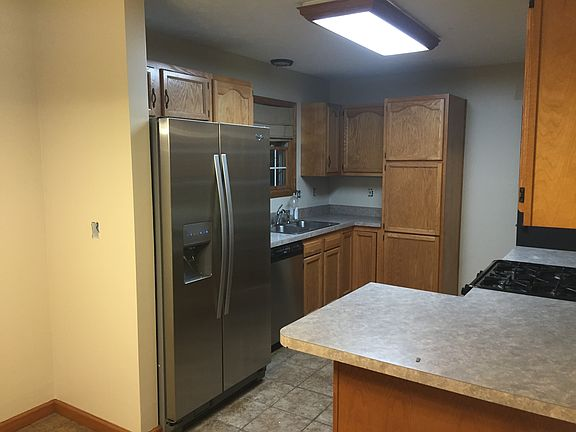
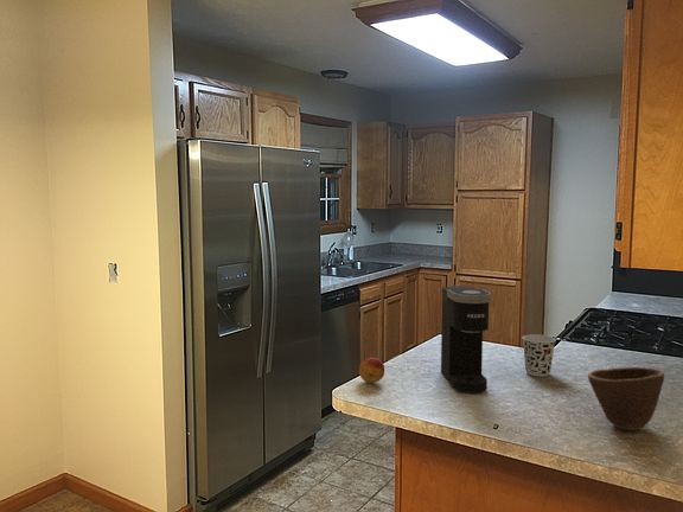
+ bowl [587,366,665,431]
+ fruit [358,357,385,384]
+ cup [522,333,557,378]
+ coffee maker [440,284,492,395]
